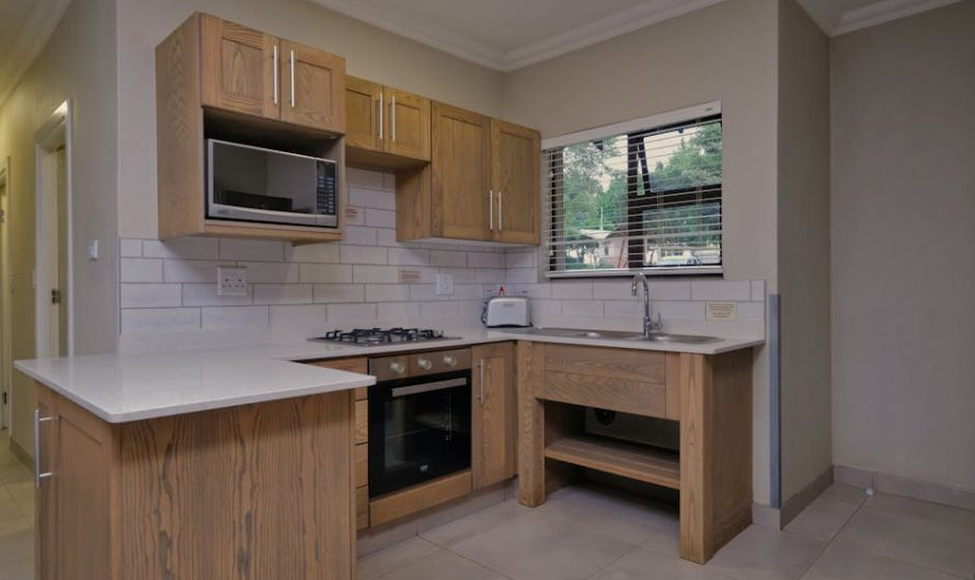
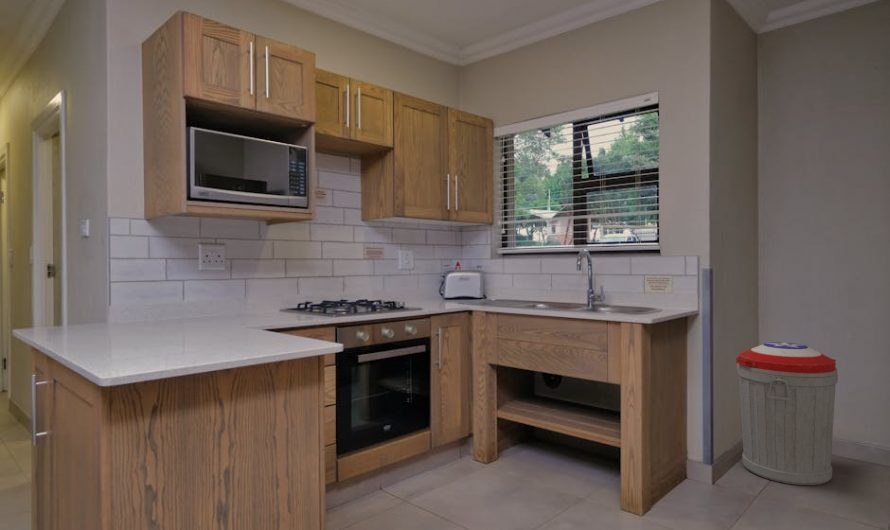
+ trash can [735,341,839,486]
